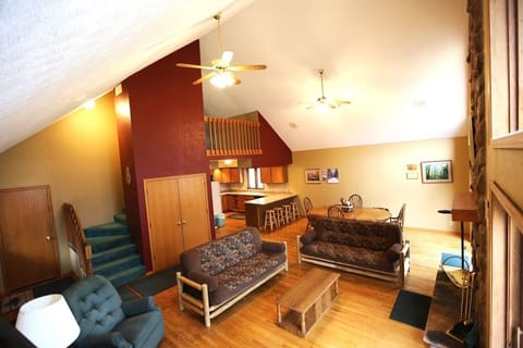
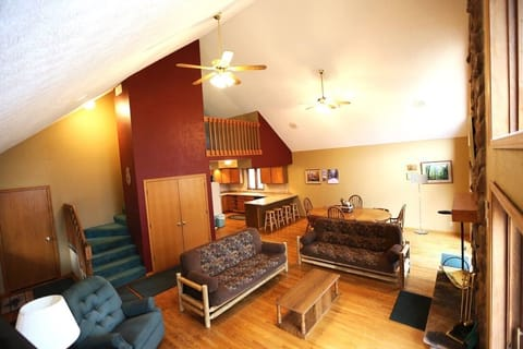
+ floor lamp [409,172,429,234]
